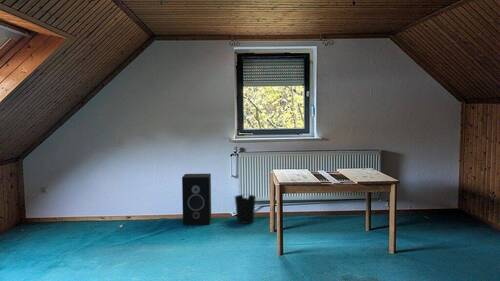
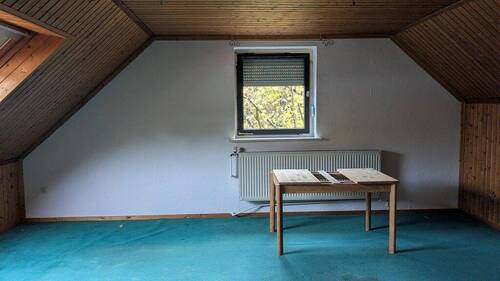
- wastebasket [234,194,257,225]
- speaker [181,173,212,226]
